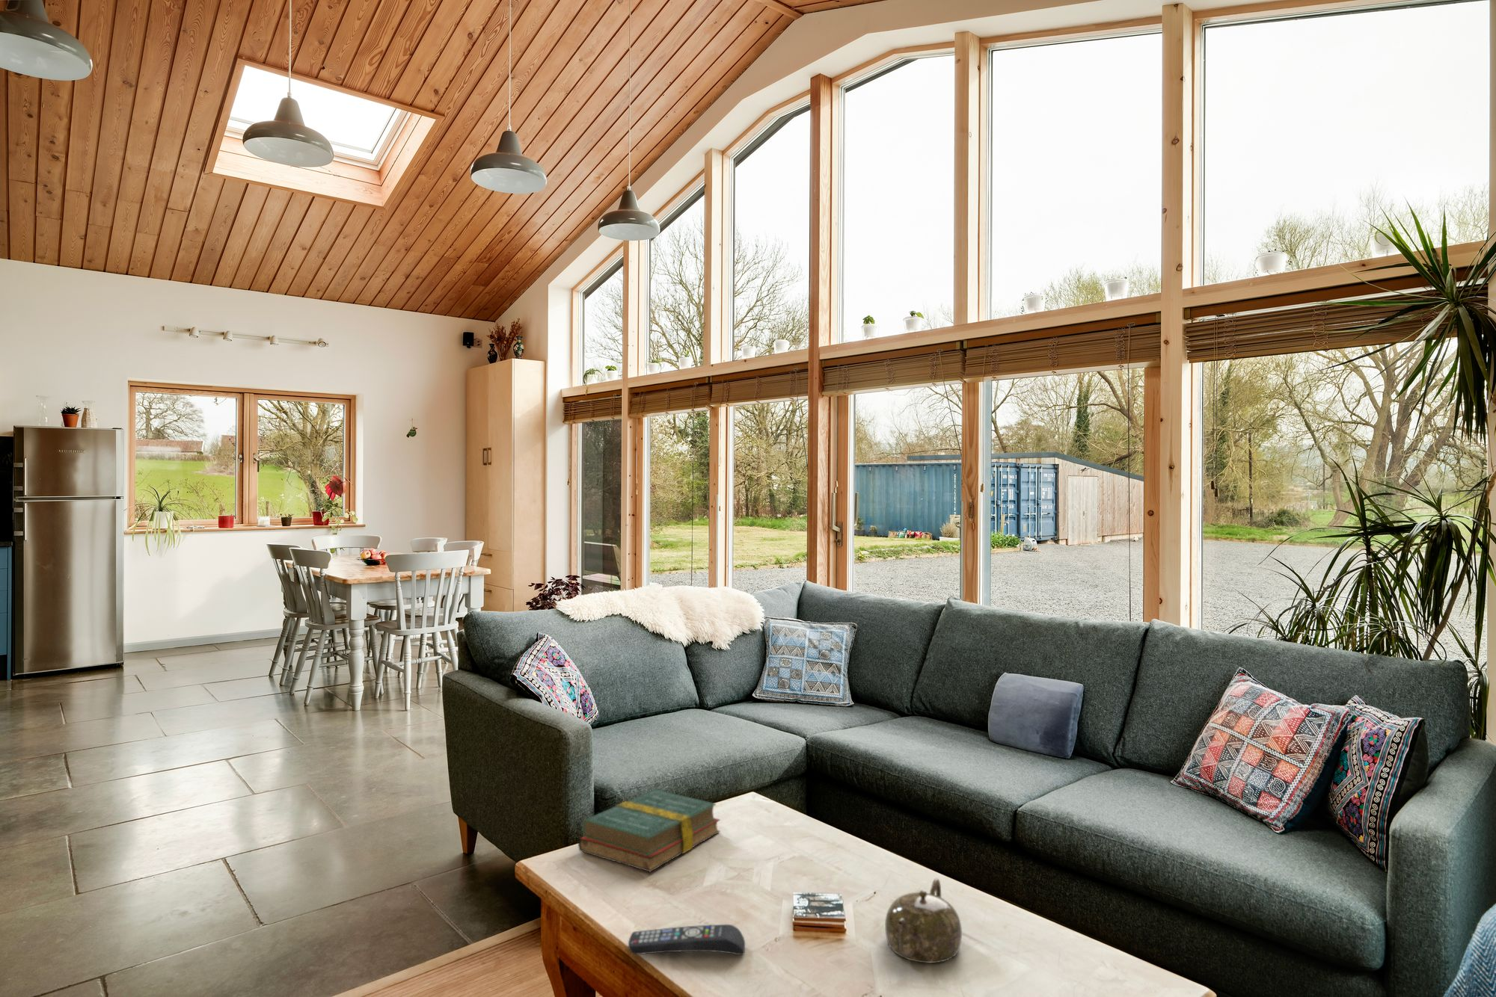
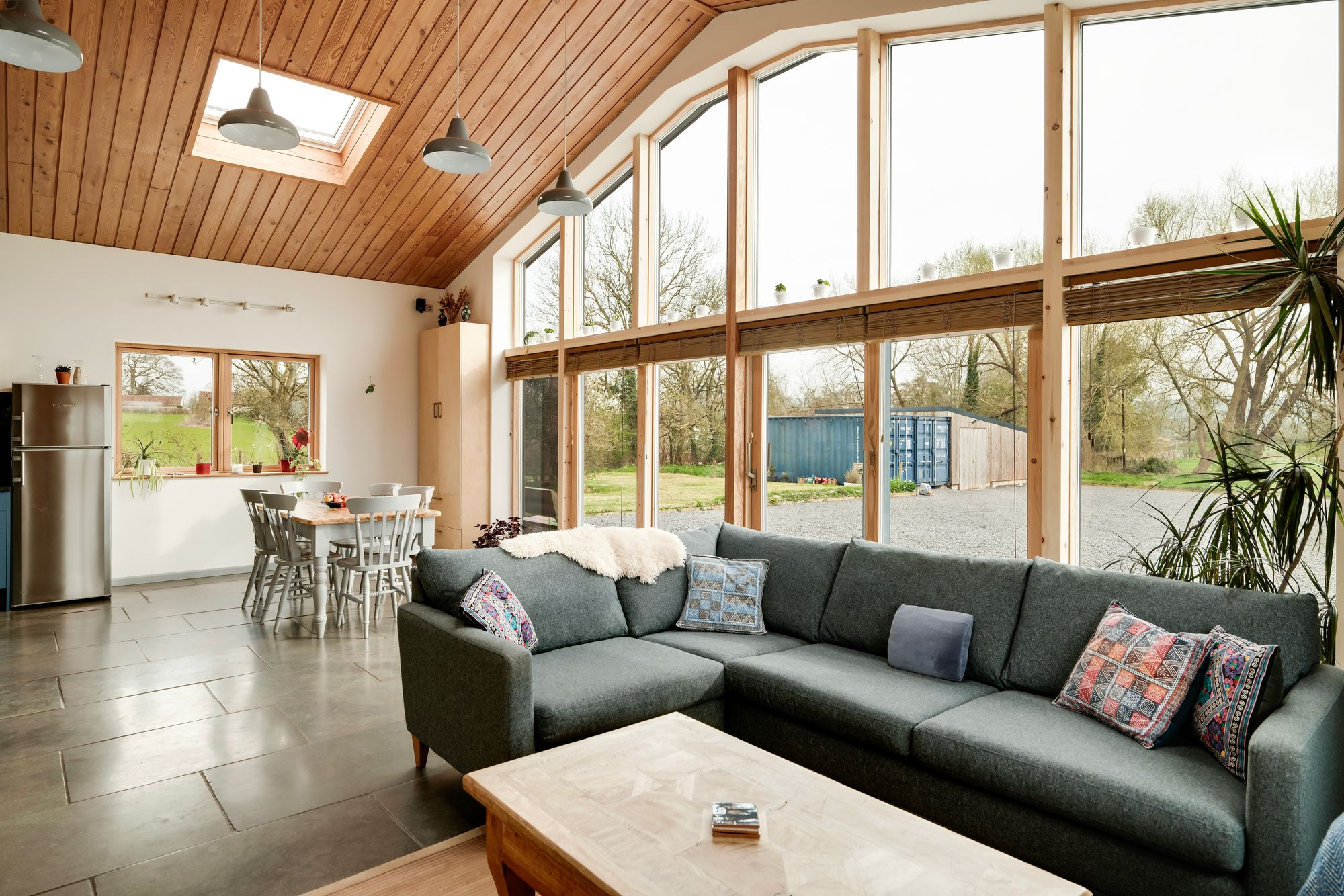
- teapot [884,878,963,964]
- hardback book [578,789,721,873]
- remote control [628,924,746,956]
